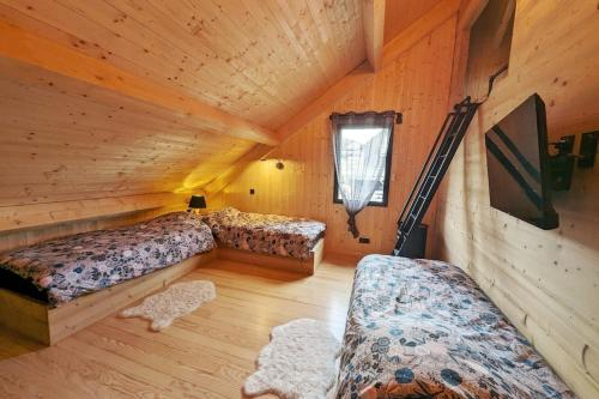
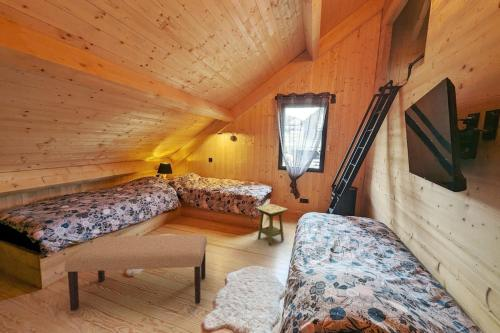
+ side table [253,203,289,246]
+ bench [64,234,208,312]
